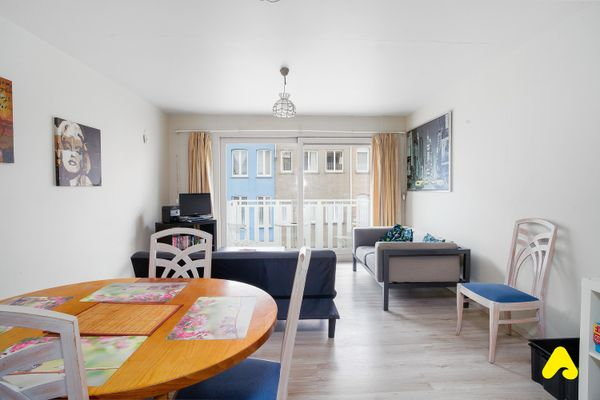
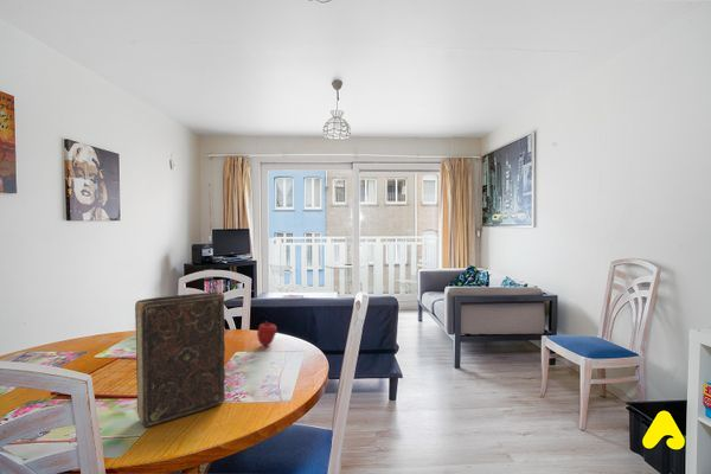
+ apple [256,320,277,347]
+ book [134,292,226,428]
